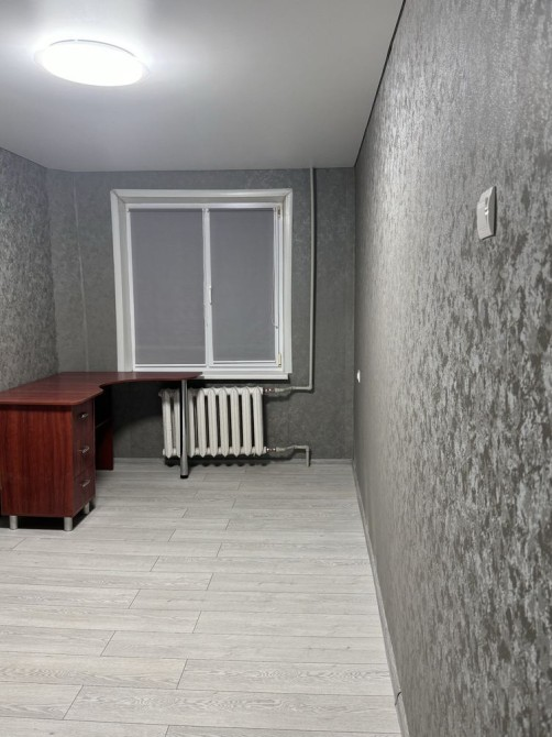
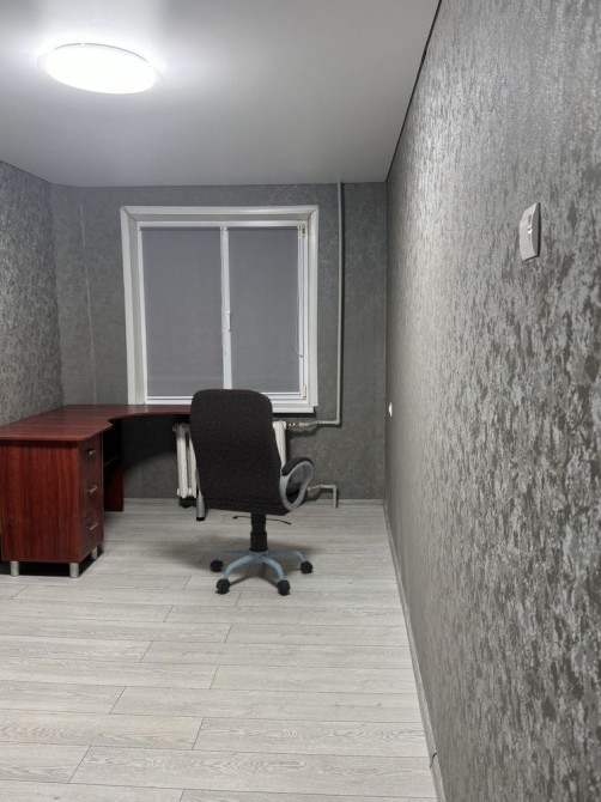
+ office chair [188,388,315,594]
